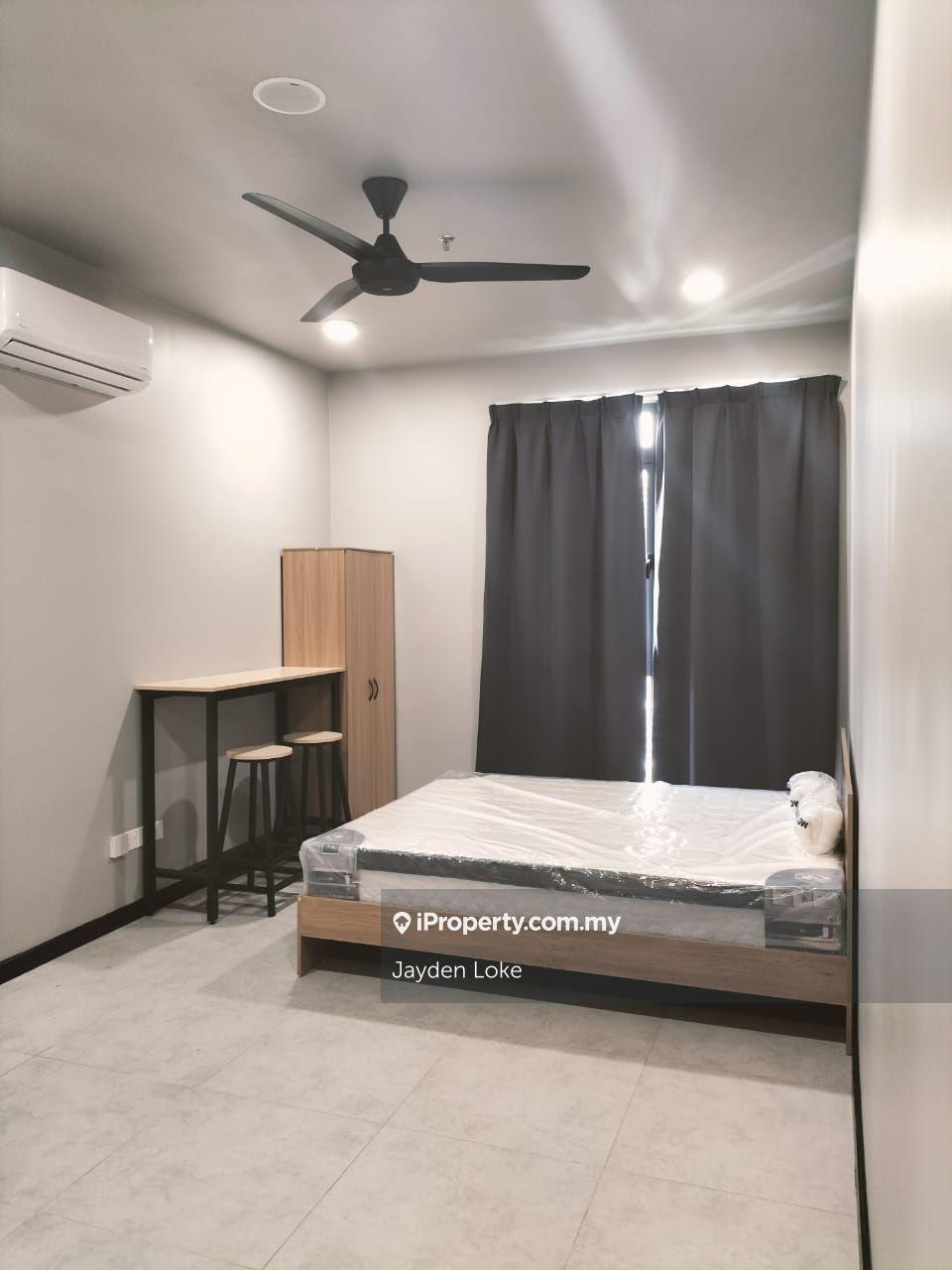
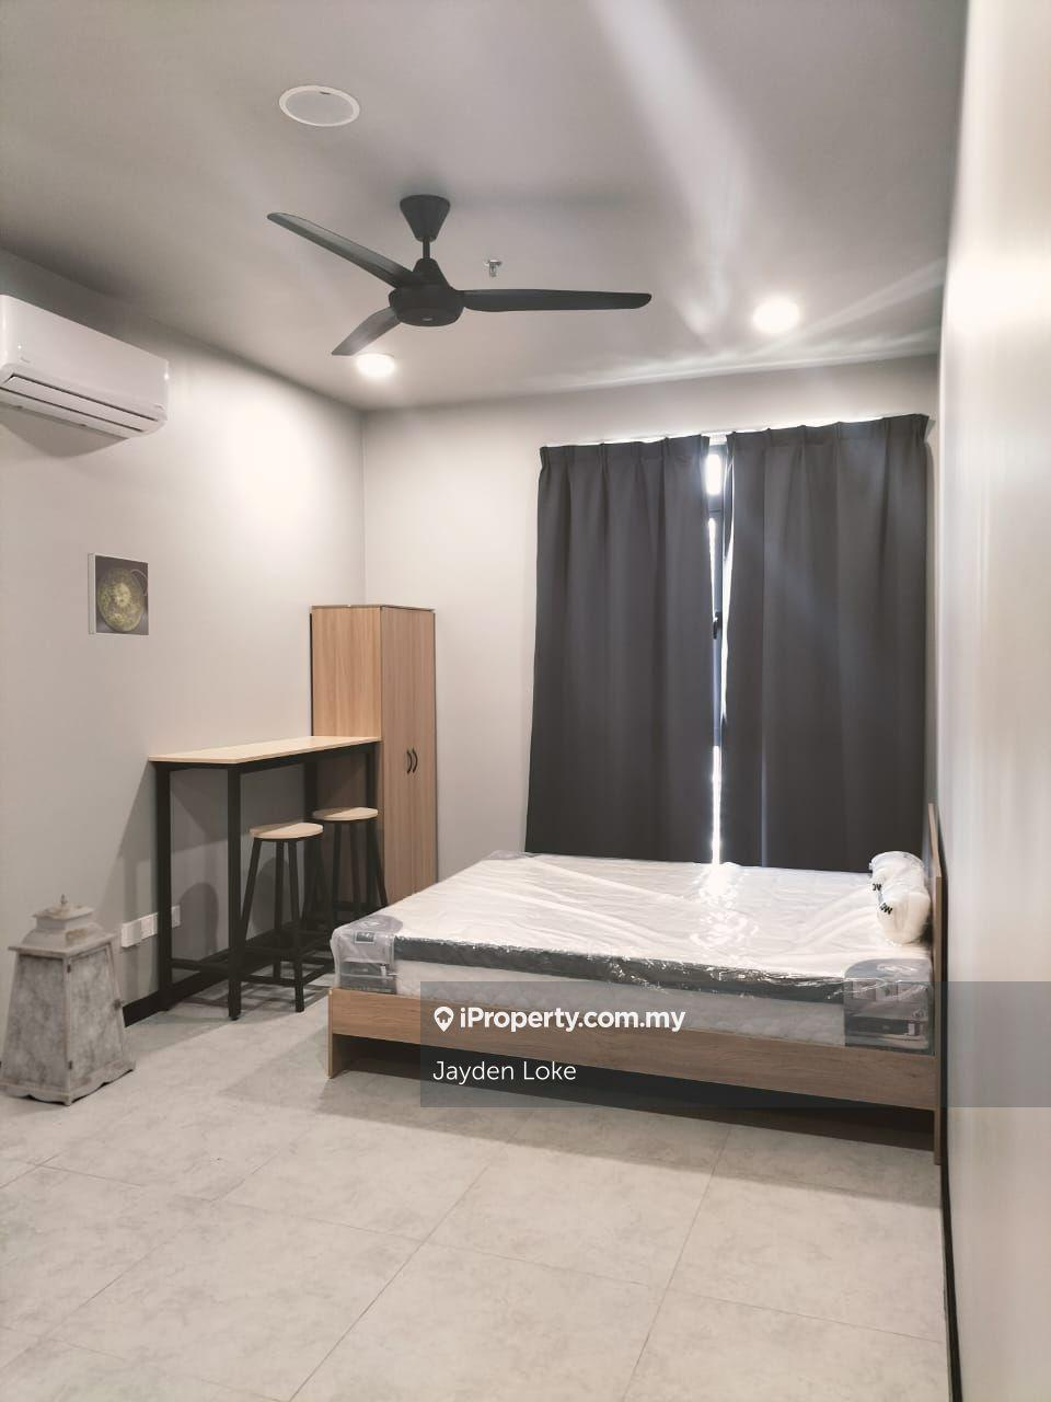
+ lantern [0,893,137,1107]
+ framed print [86,552,150,637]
